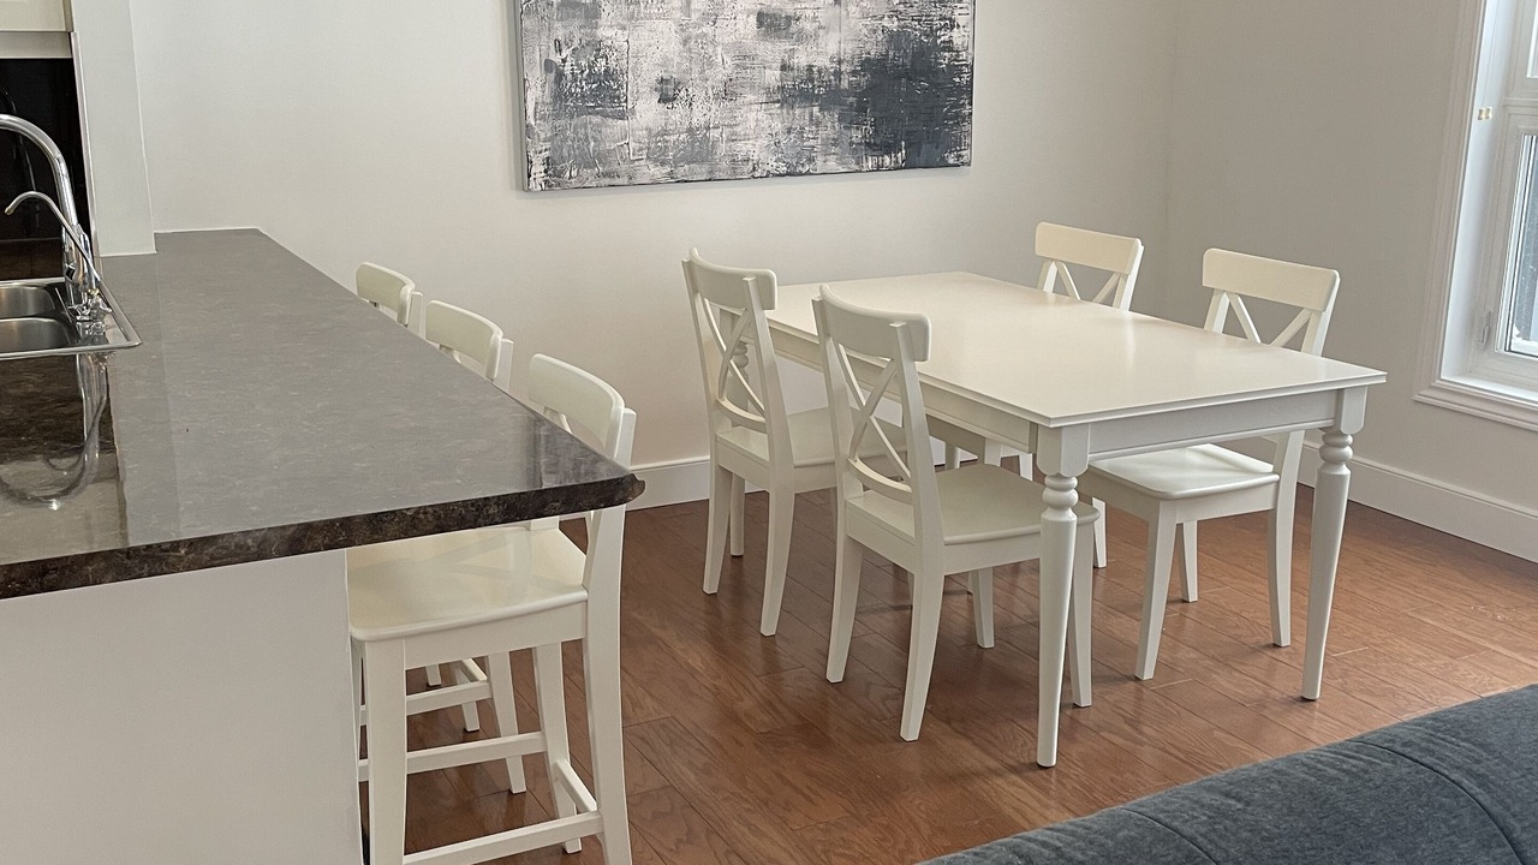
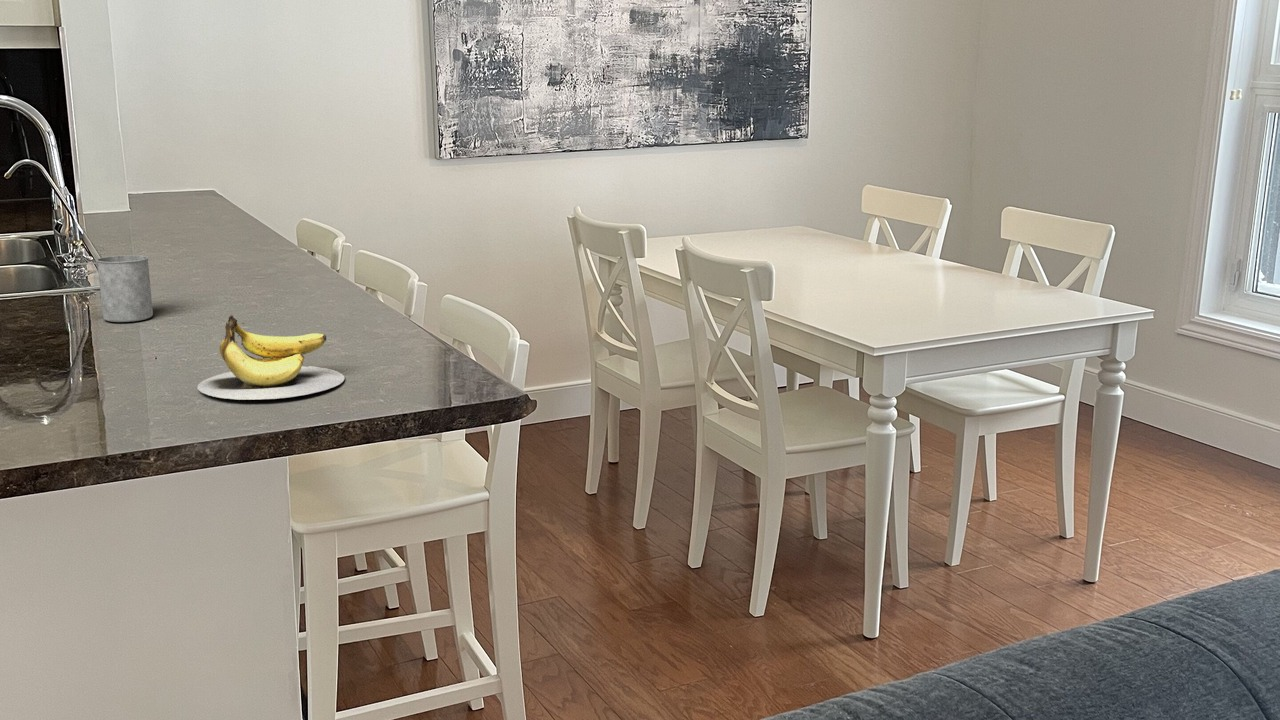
+ banana [197,314,345,401]
+ mug [69,254,154,323]
